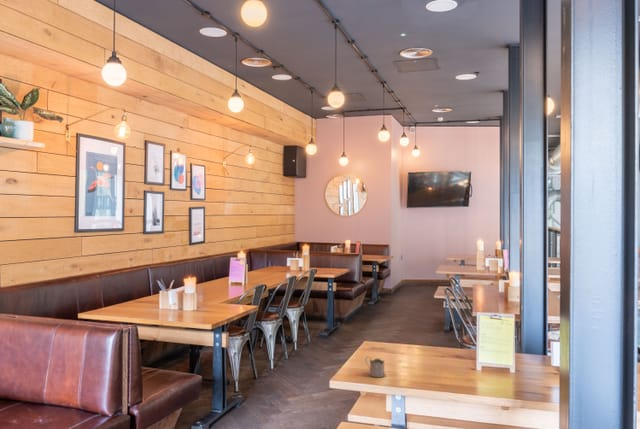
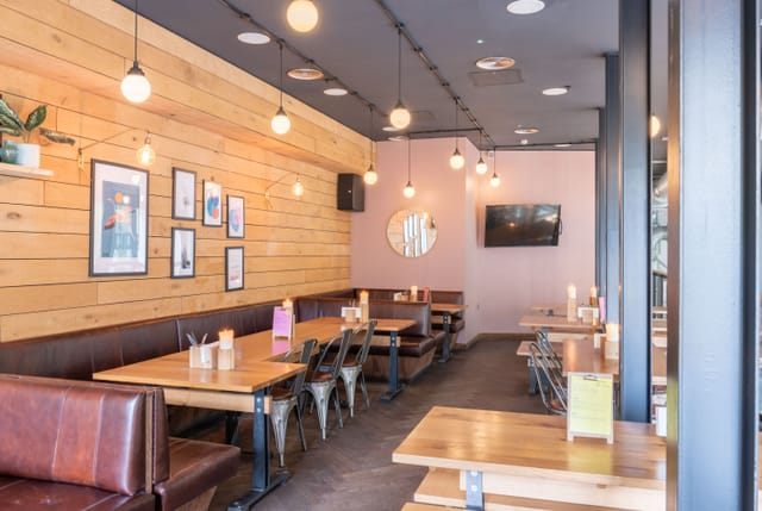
- tea glass holder [365,356,386,378]
